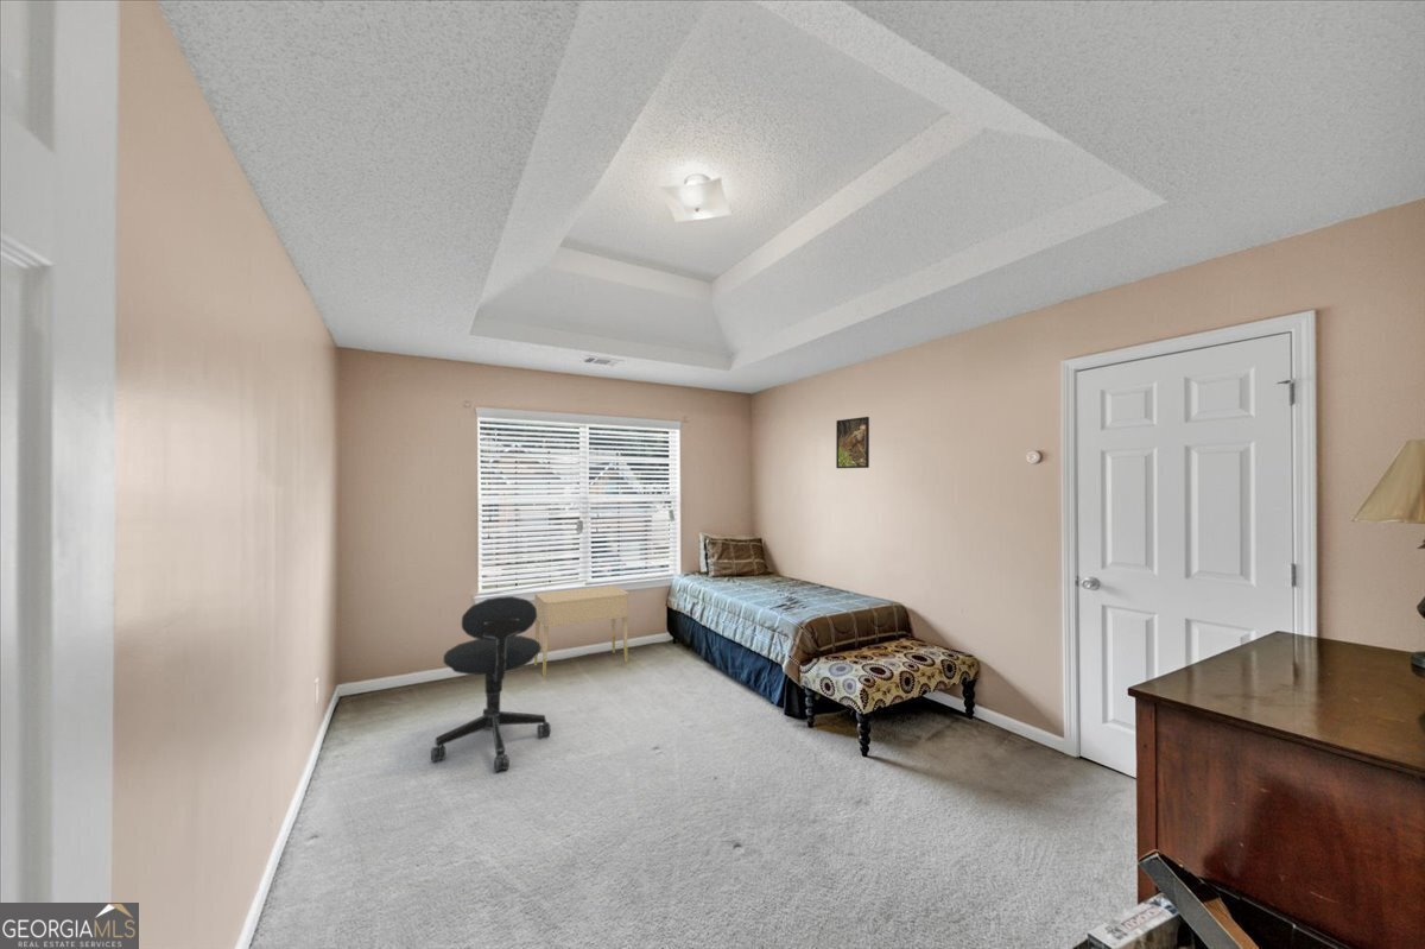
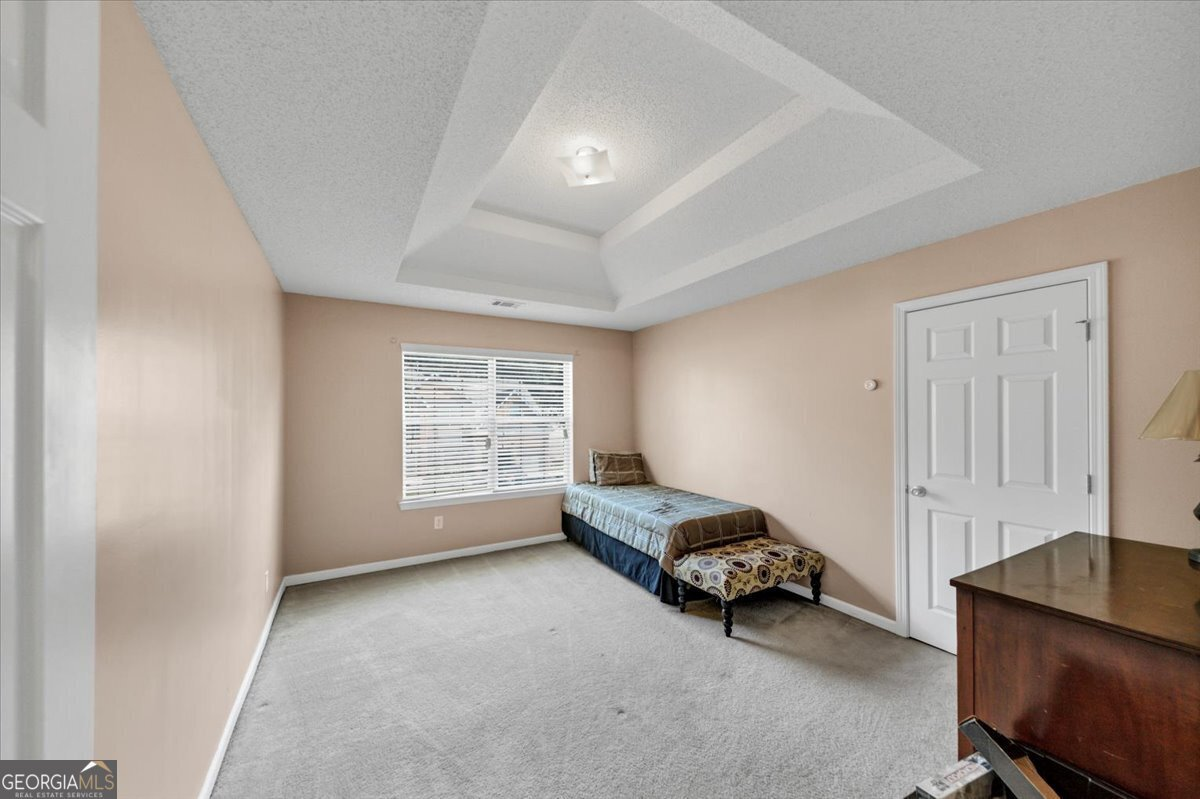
- office chair [430,595,552,773]
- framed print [835,416,870,469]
- nightstand [533,584,629,678]
